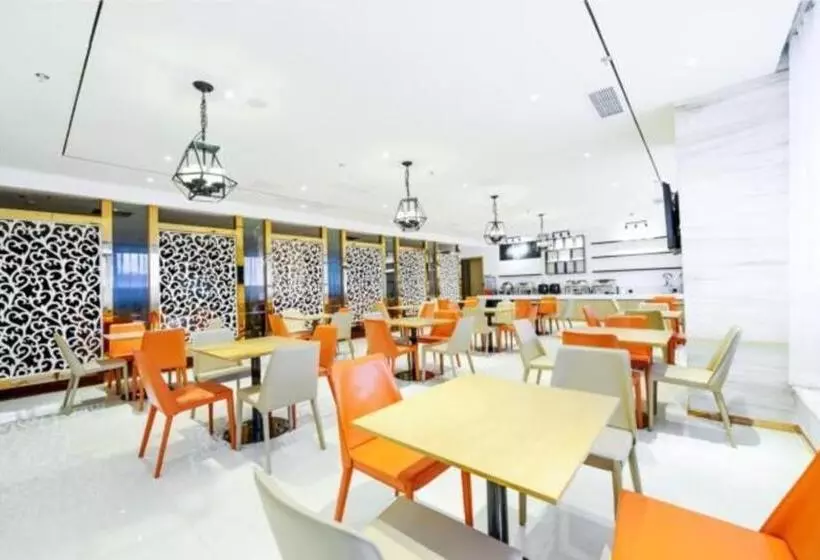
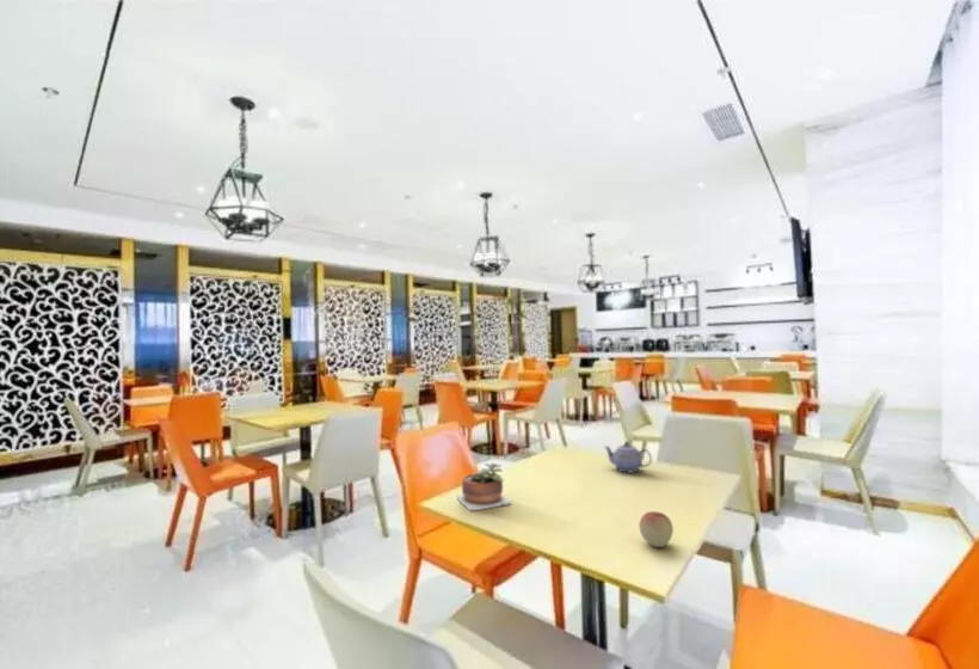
+ fruit [638,510,675,548]
+ succulent plant [456,461,512,513]
+ teapot [603,441,653,474]
